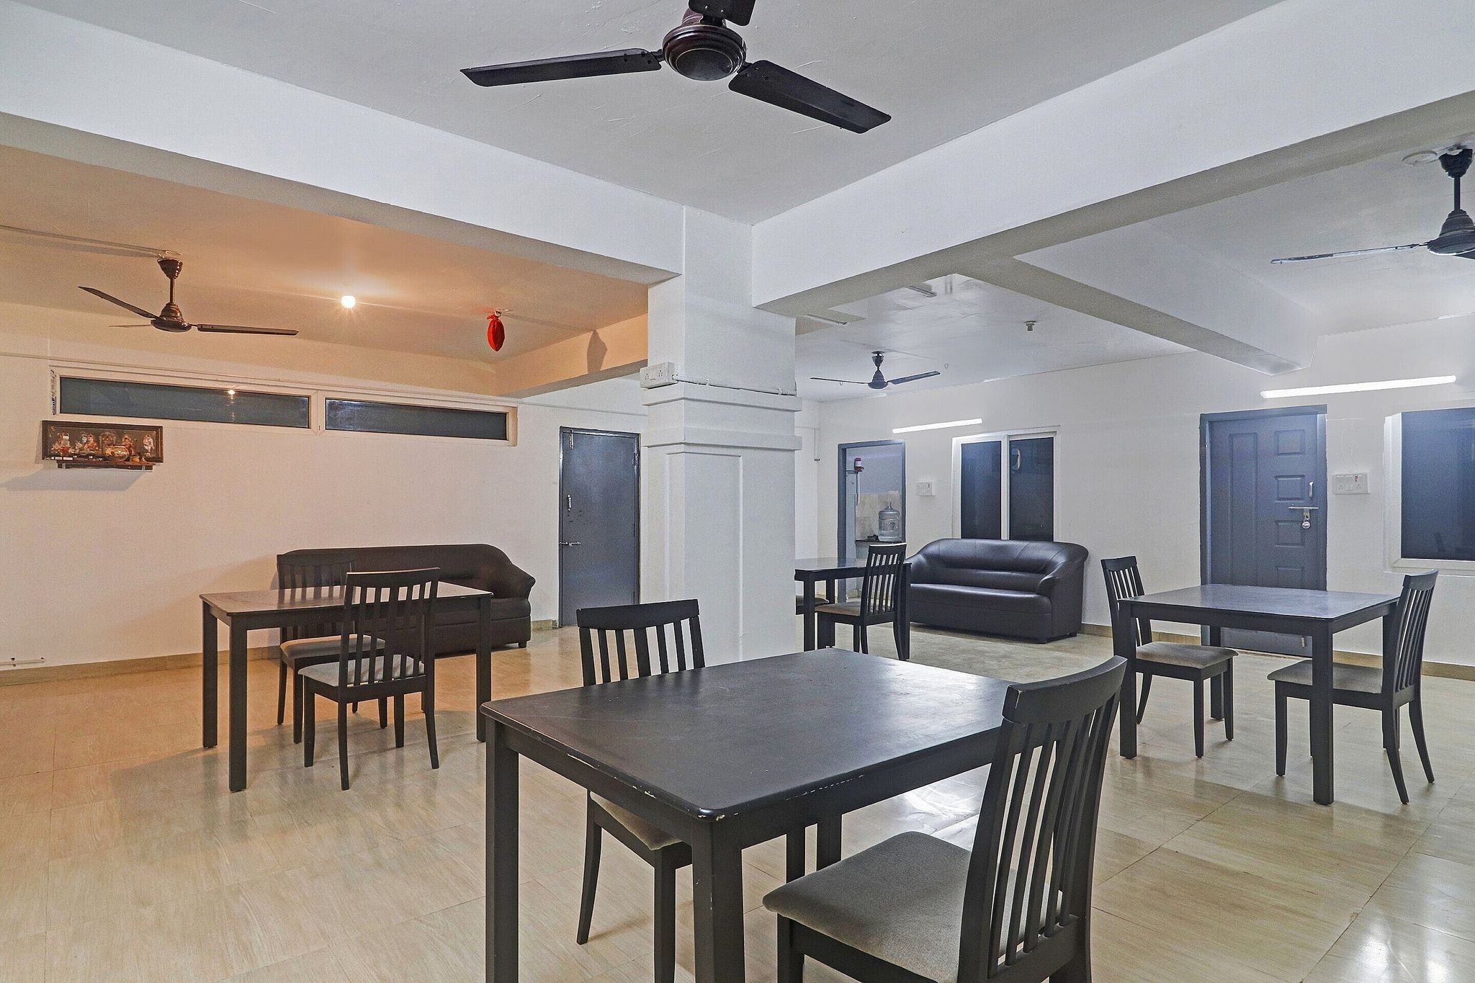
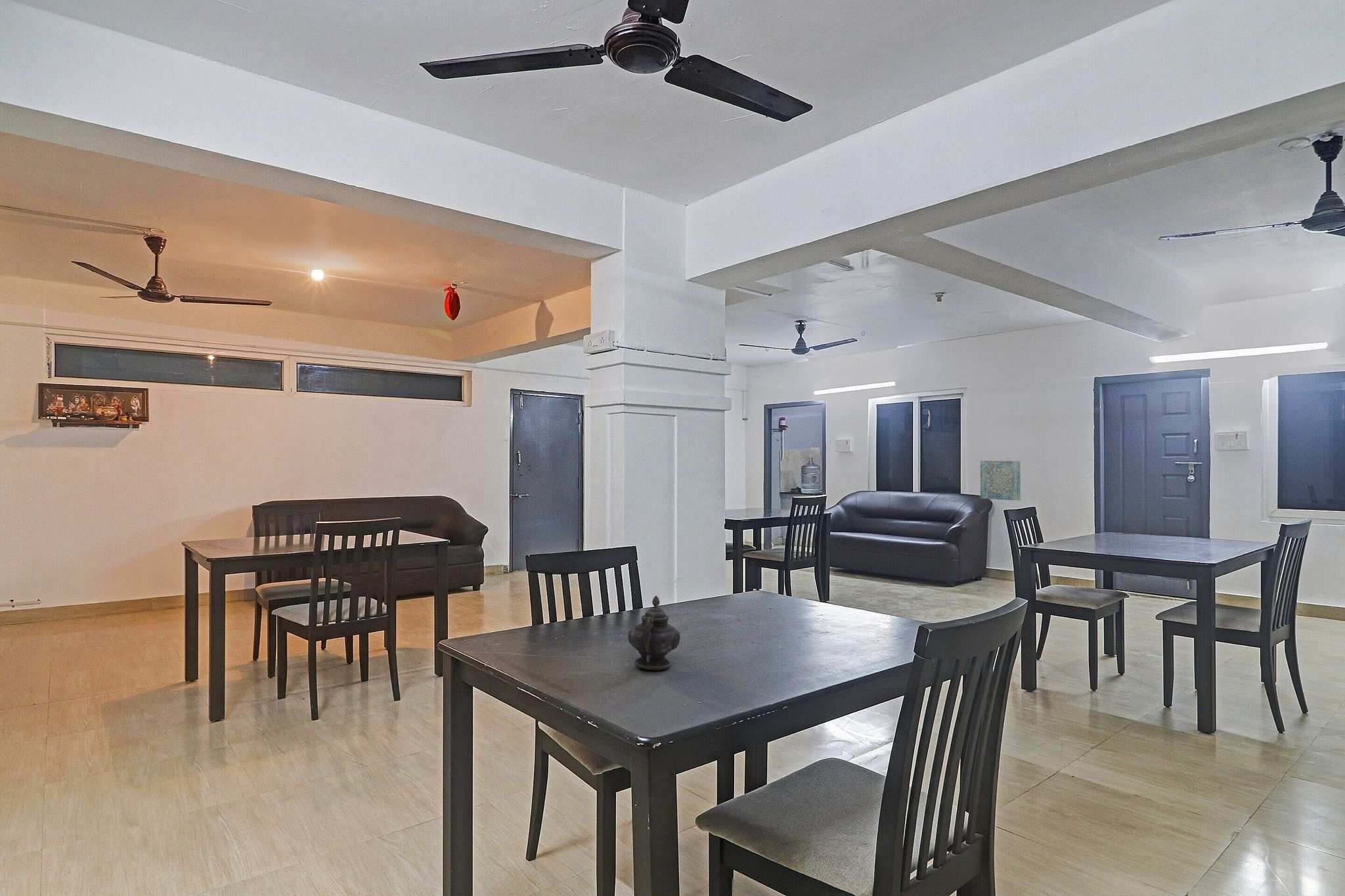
+ teapot [628,595,681,671]
+ wall art [980,460,1021,501]
